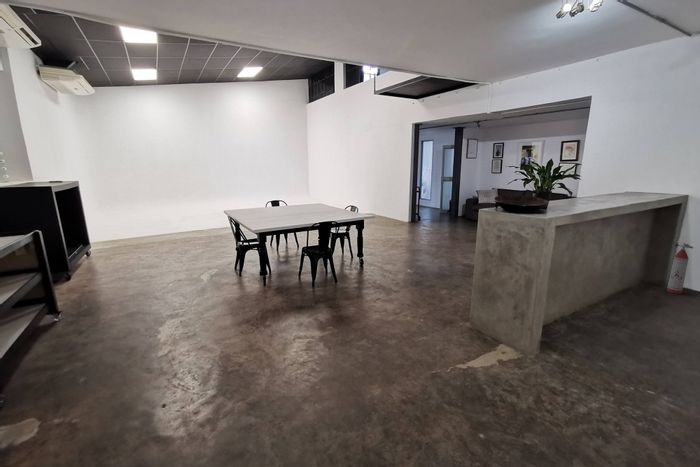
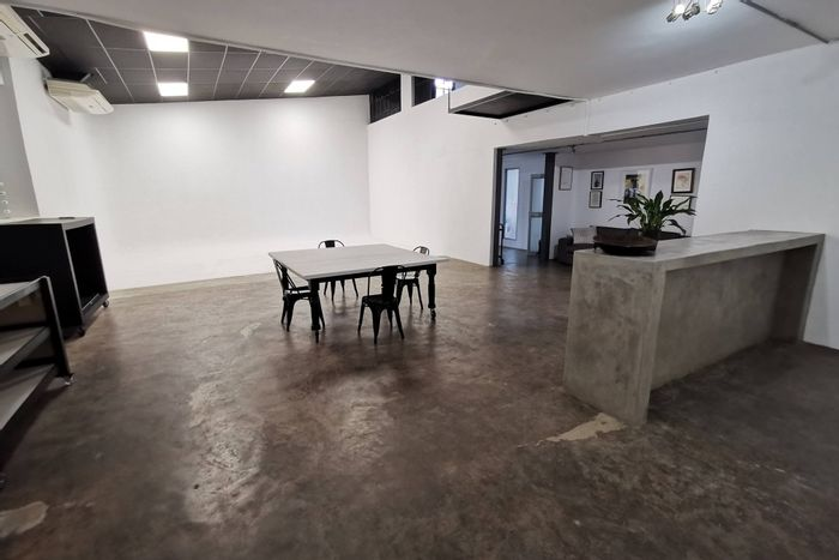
- fire extinguisher [666,240,694,295]
